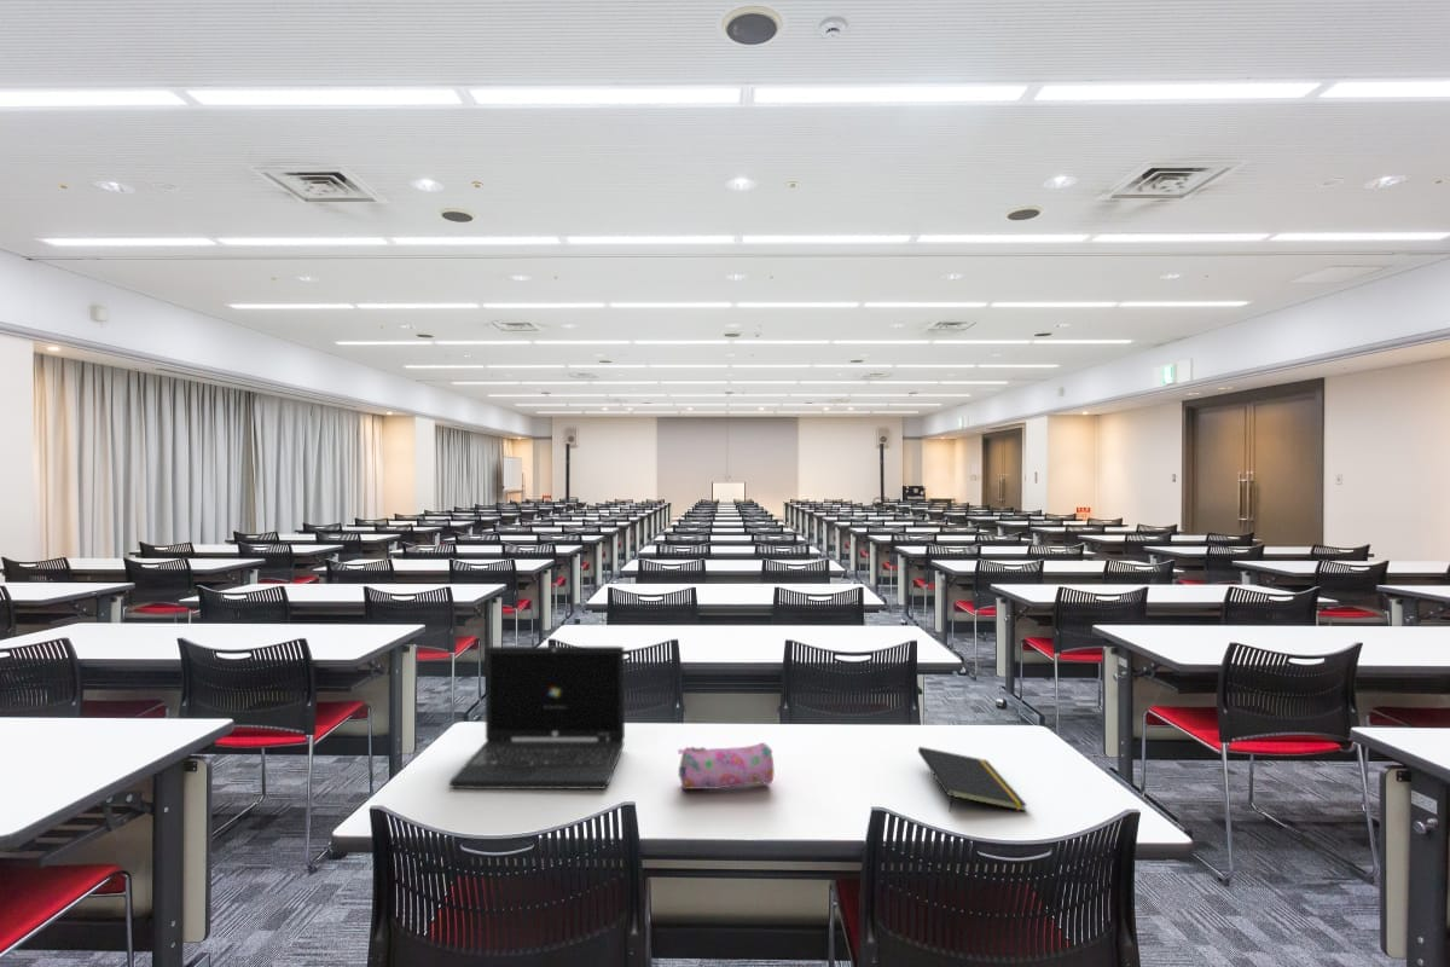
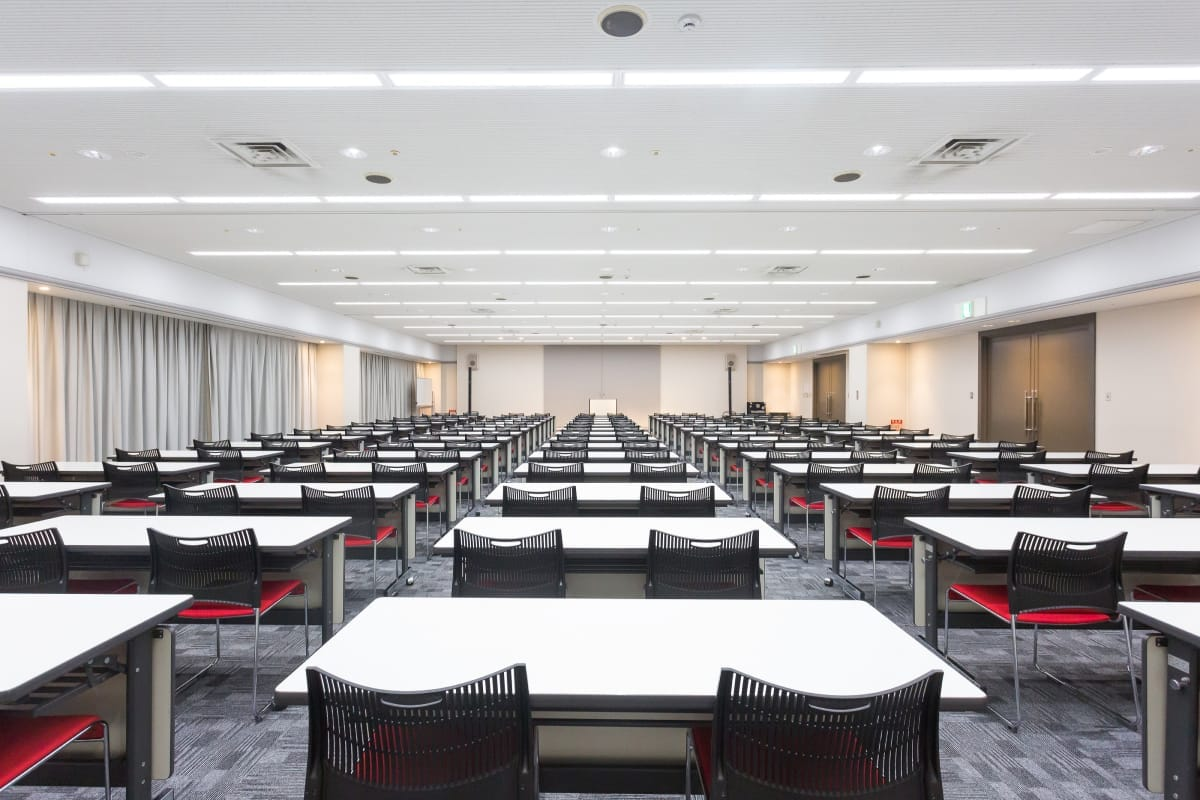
- pencil case [677,742,775,791]
- laptop [448,645,626,791]
- notepad [917,746,1028,813]
